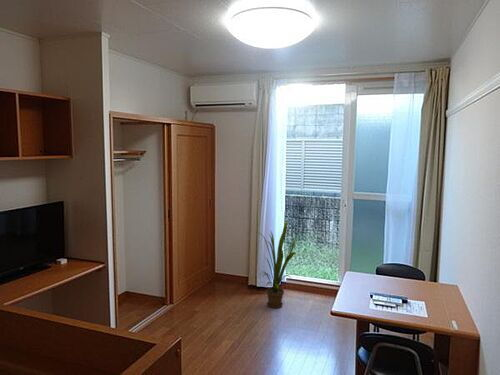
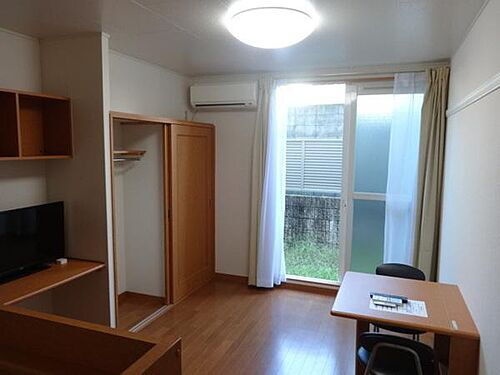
- house plant [257,219,301,309]
